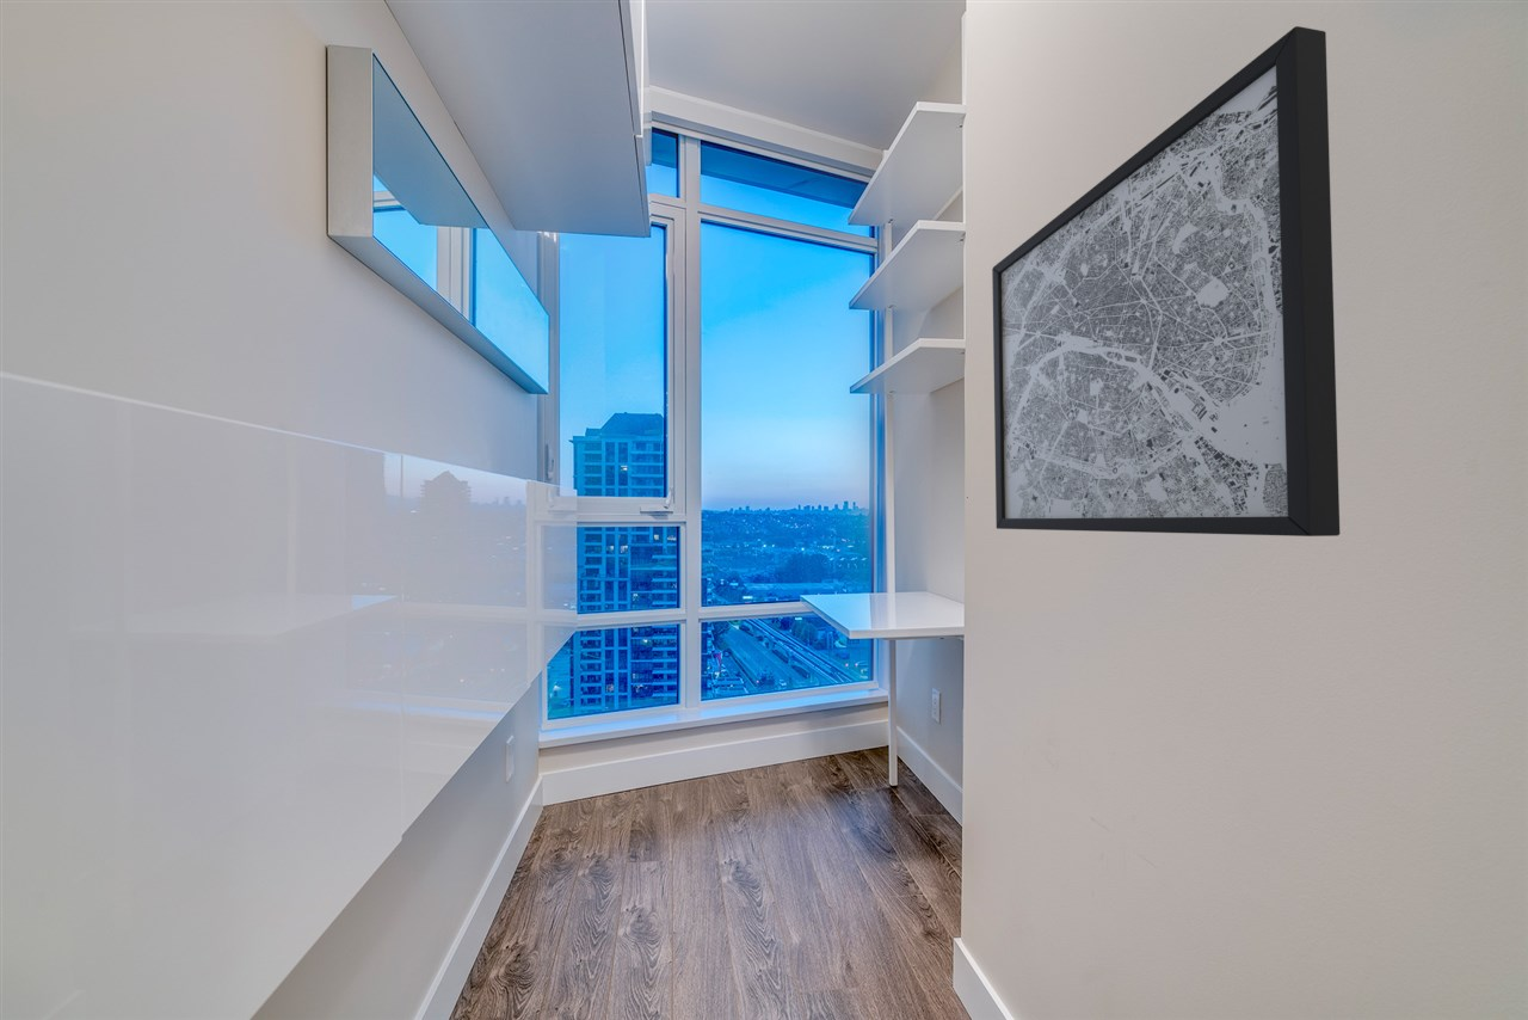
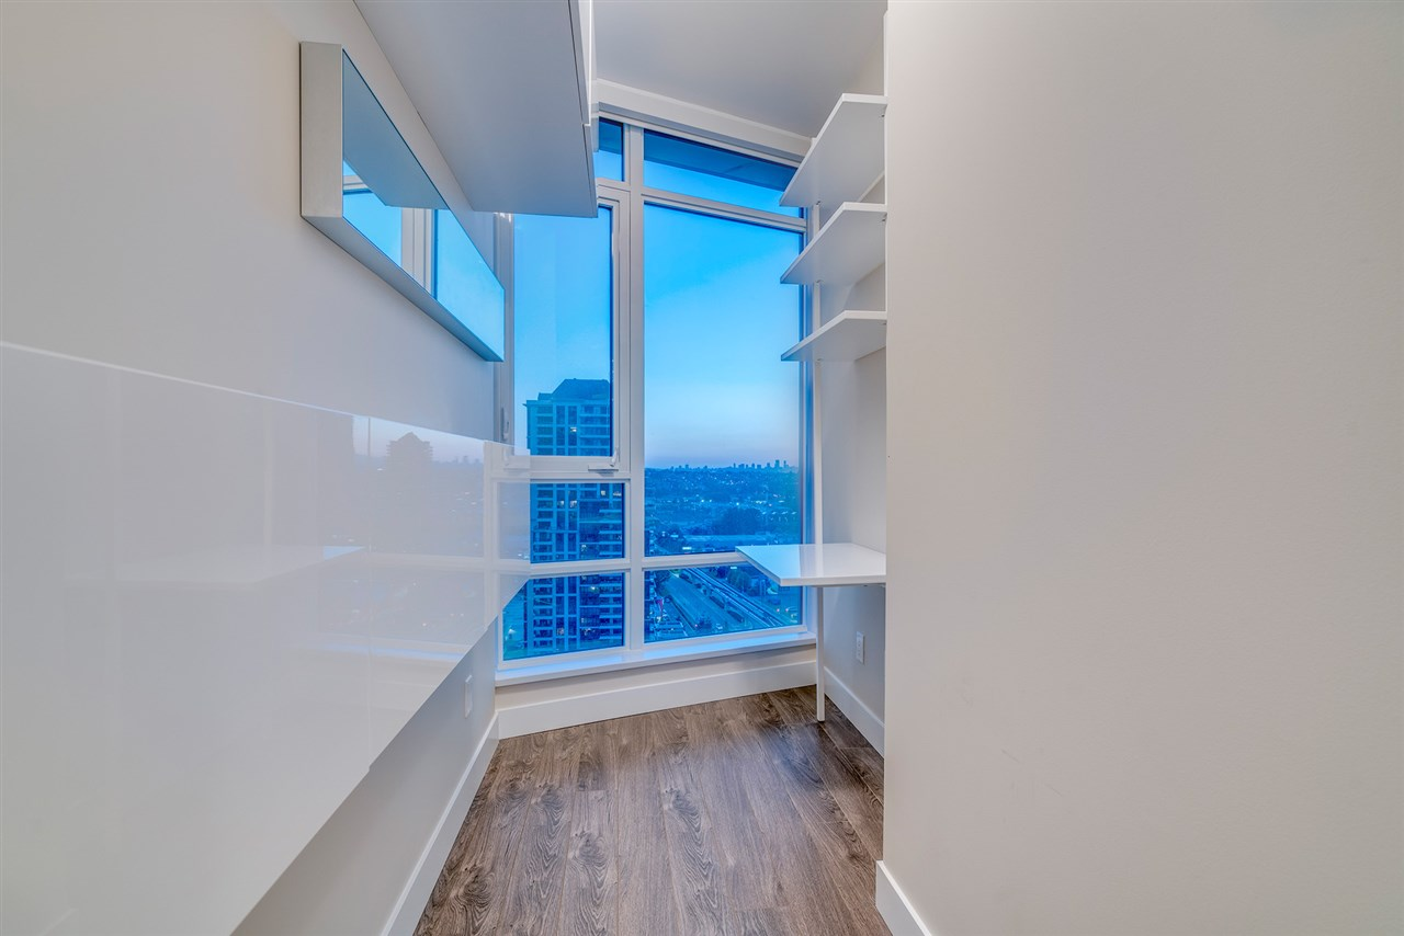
- wall art [991,25,1341,537]
